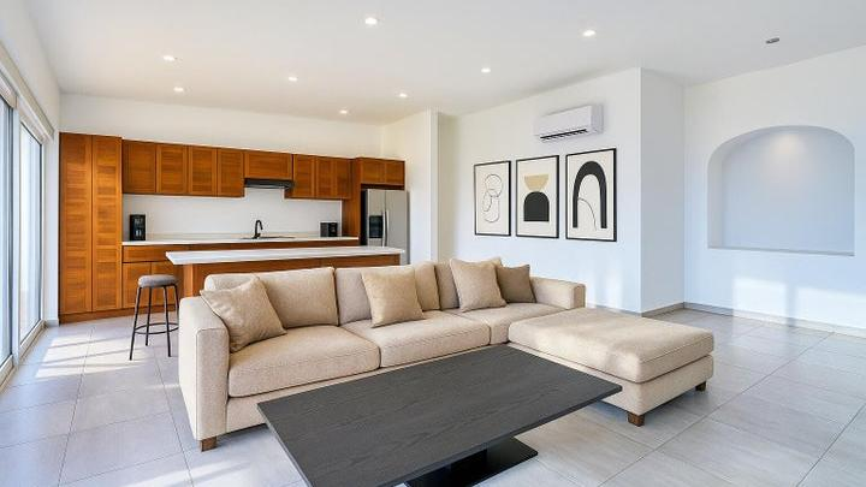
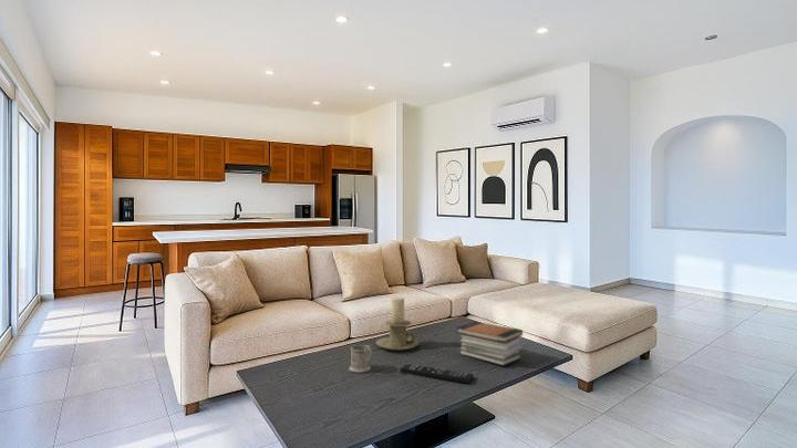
+ remote control [398,363,474,384]
+ candle holder [375,296,421,352]
+ mug [348,344,373,374]
+ book stack [456,321,524,367]
